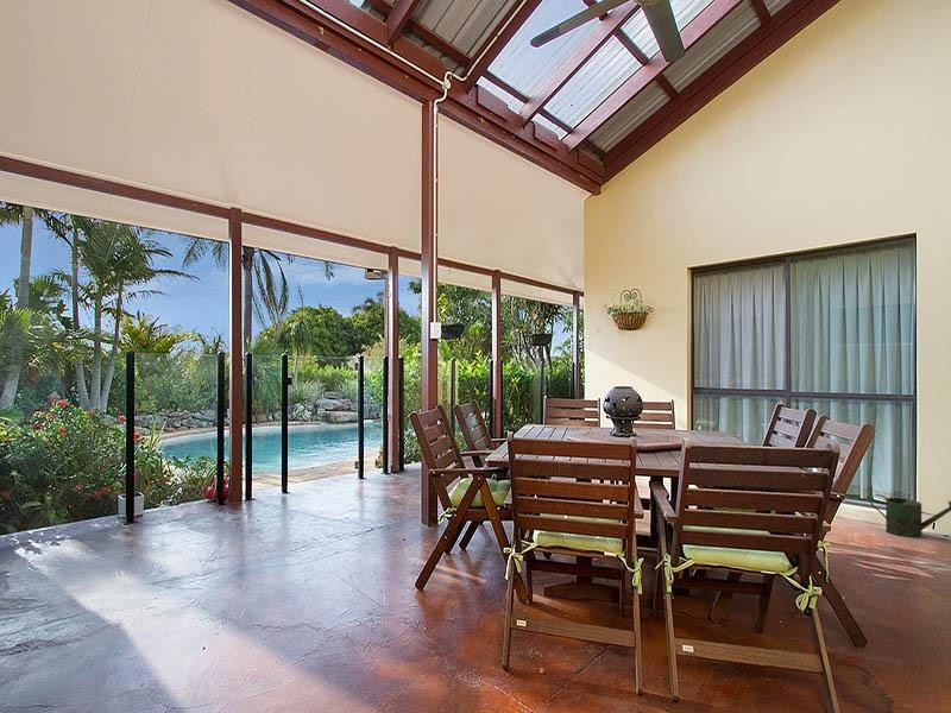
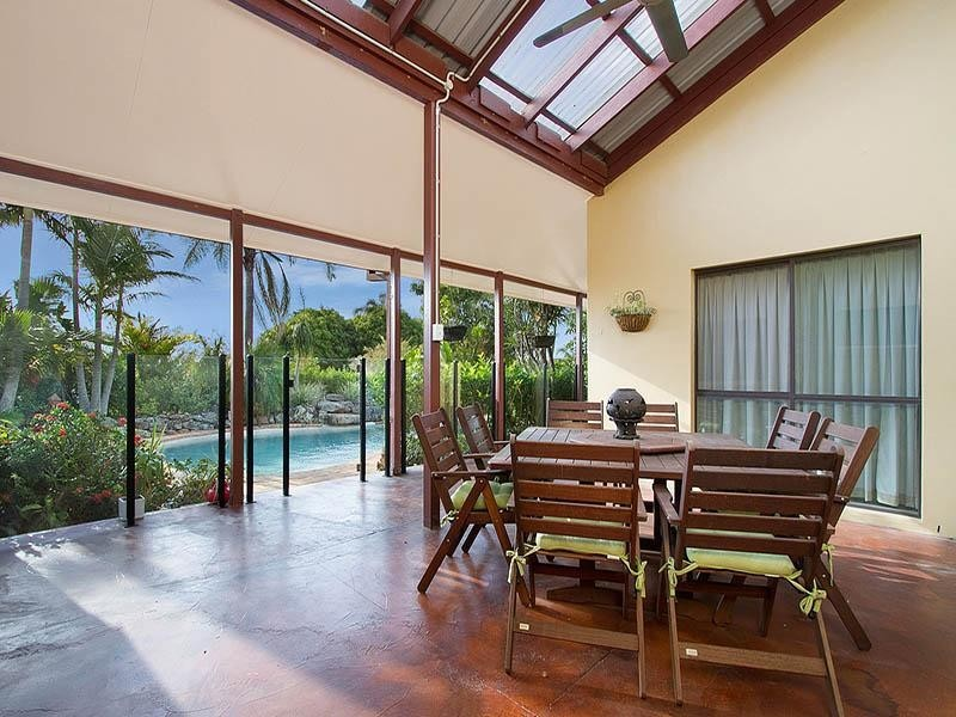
- watering can [869,493,951,540]
